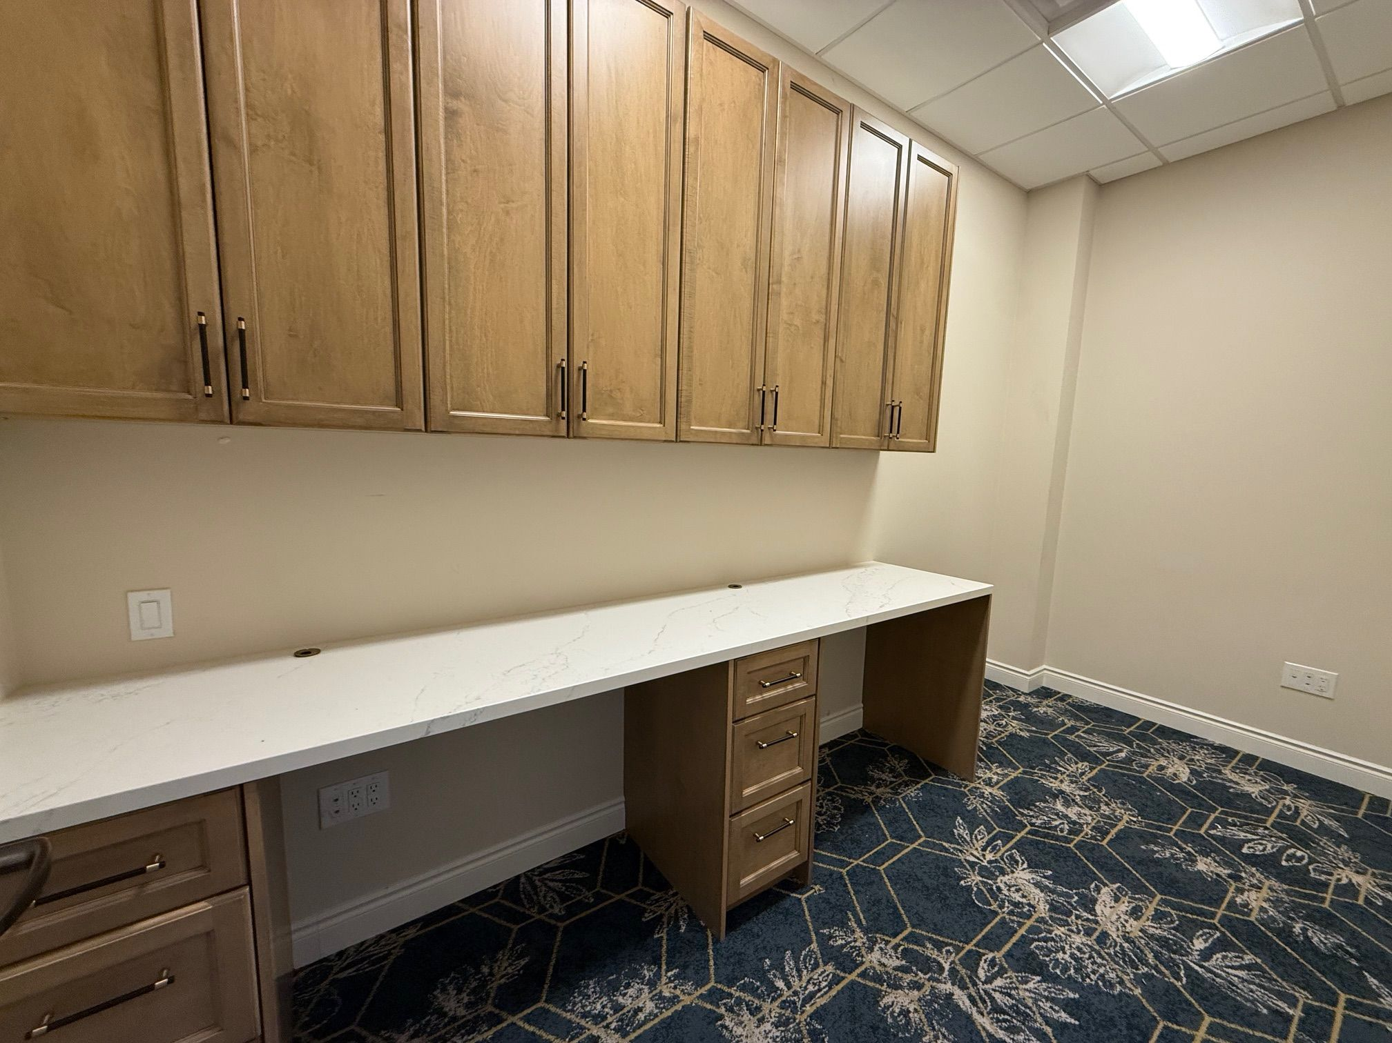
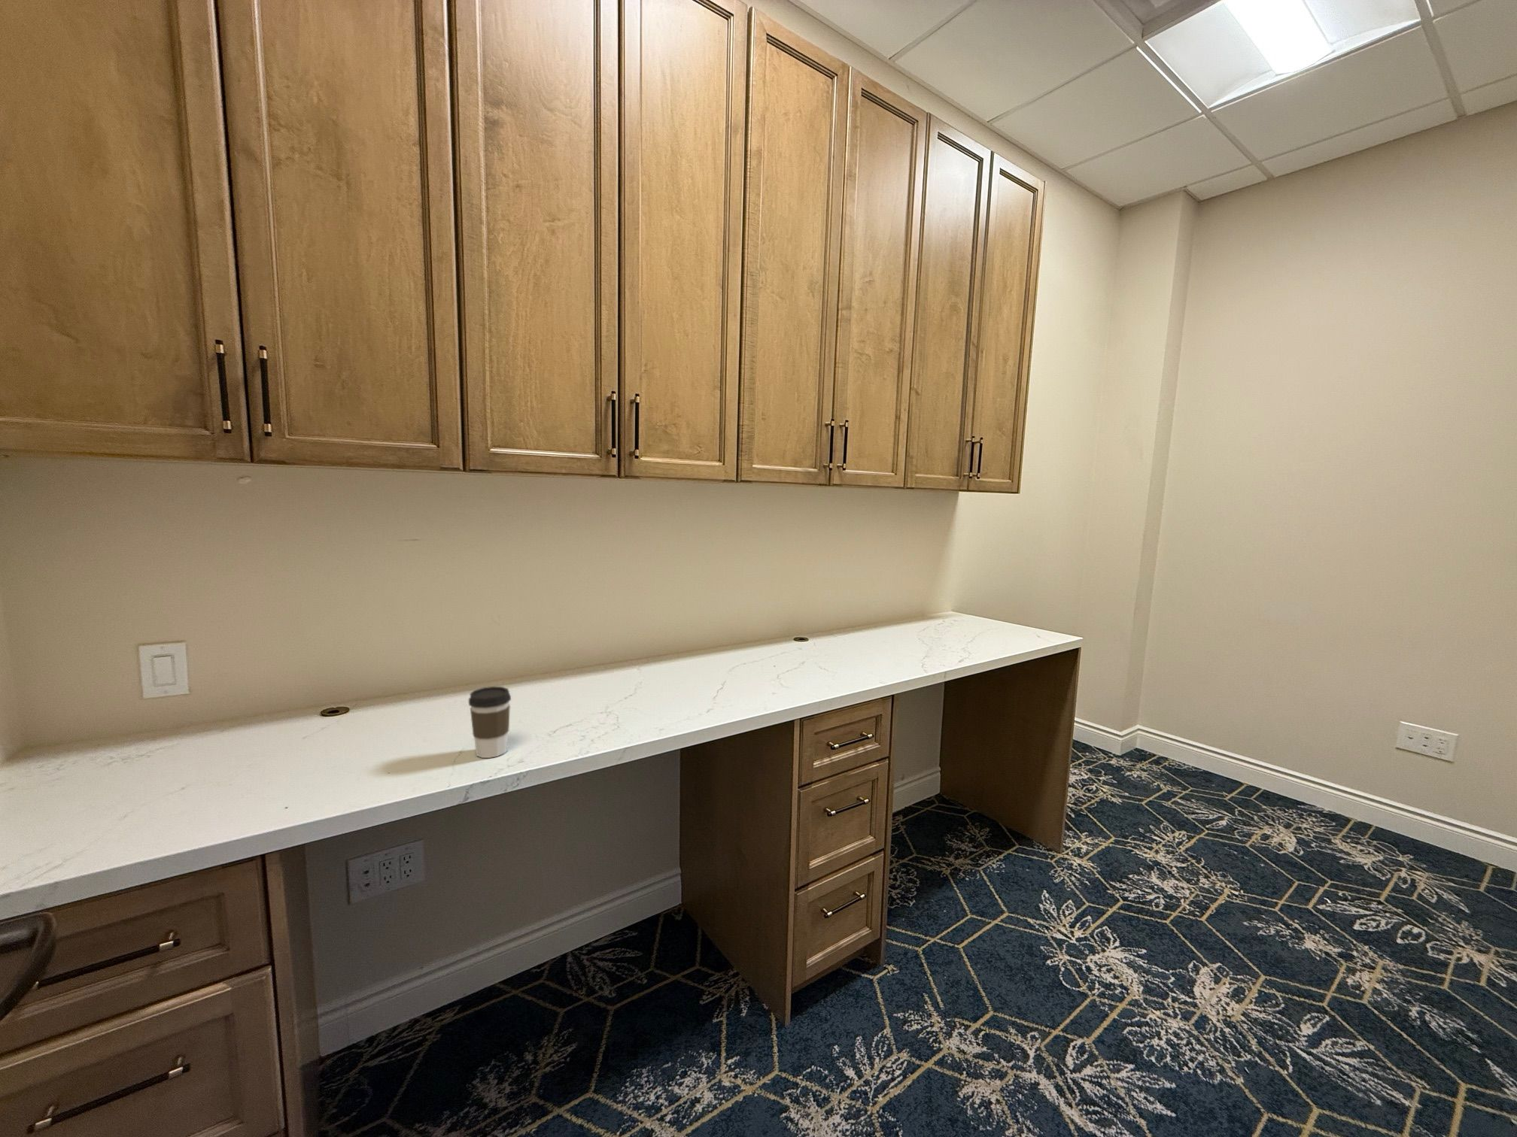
+ coffee cup [468,686,511,758]
